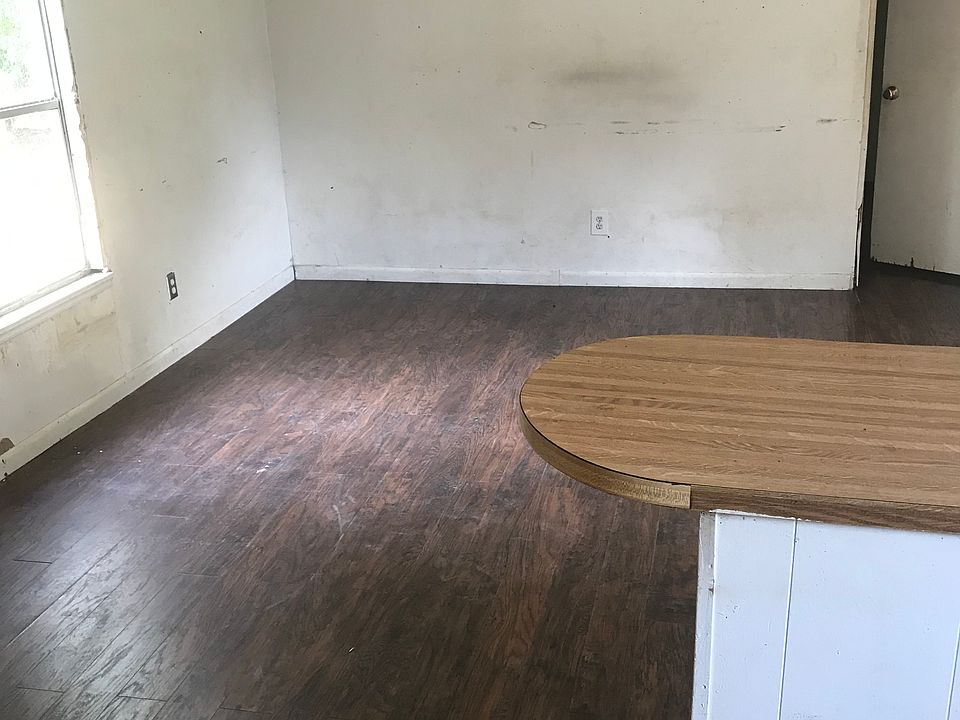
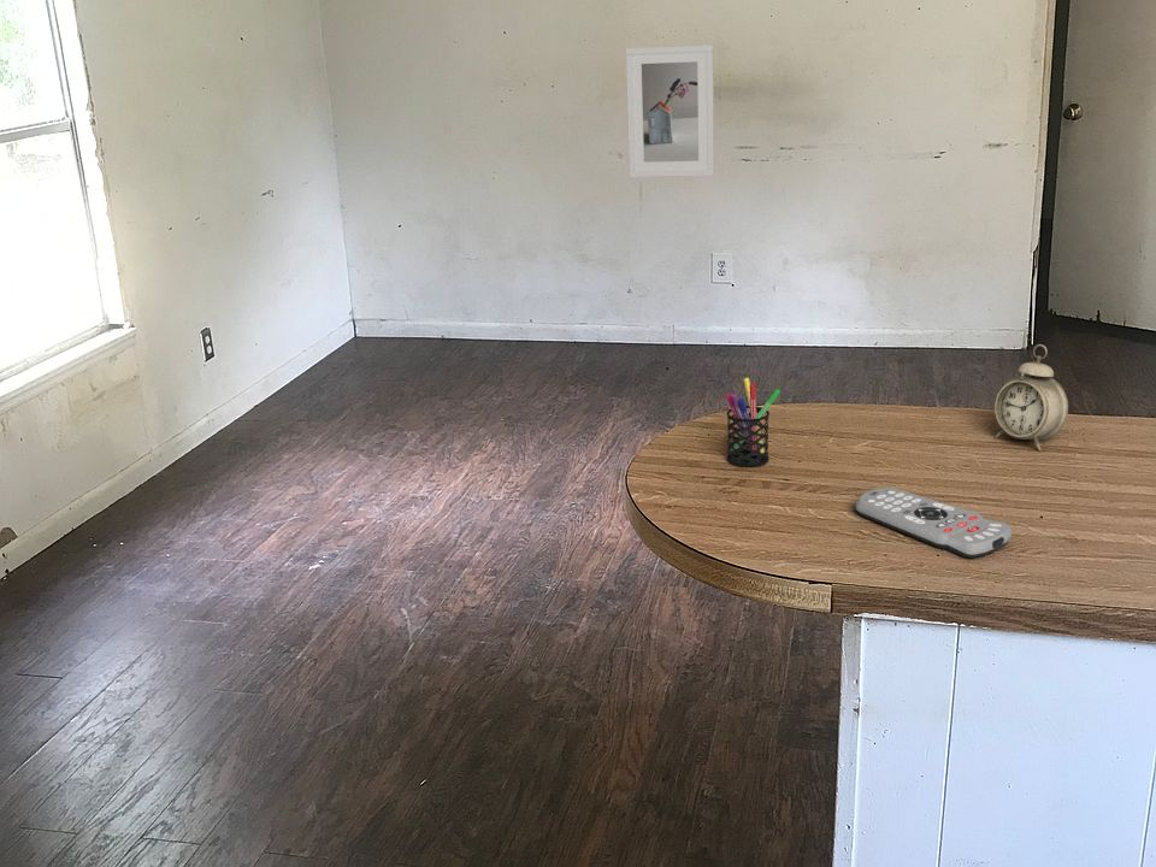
+ remote control [855,486,1014,559]
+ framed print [625,43,715,178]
+ alarm clock [993,343,1069,452]
+ pen holder [725,377,782,468]
